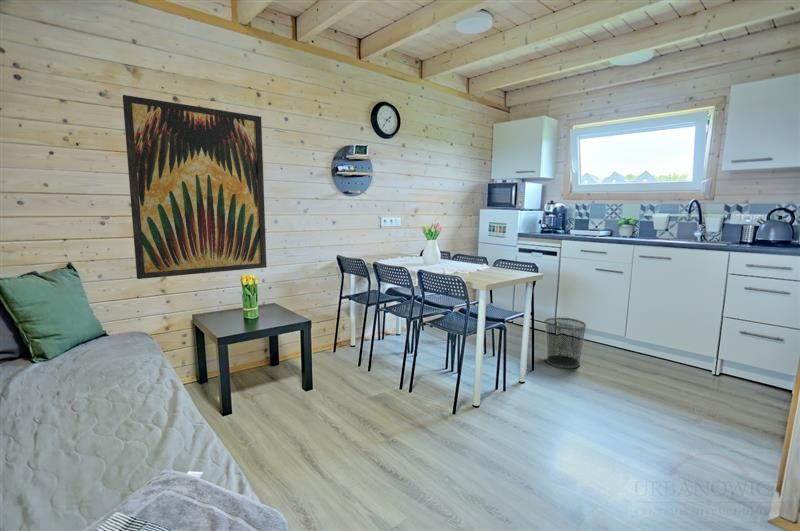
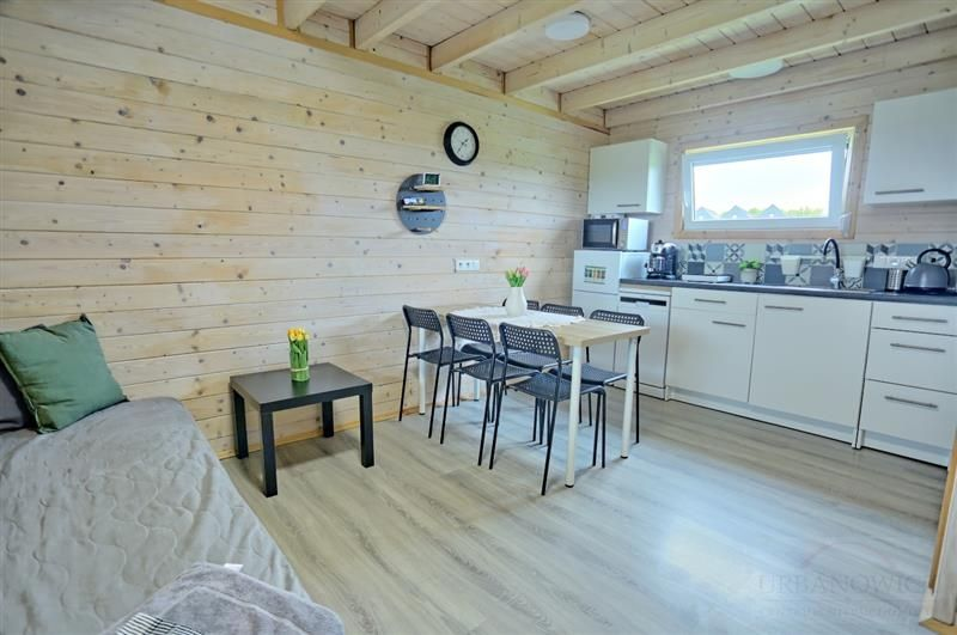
- wall art [122,94,268,280]
- waste bin [544,316,587,369]
